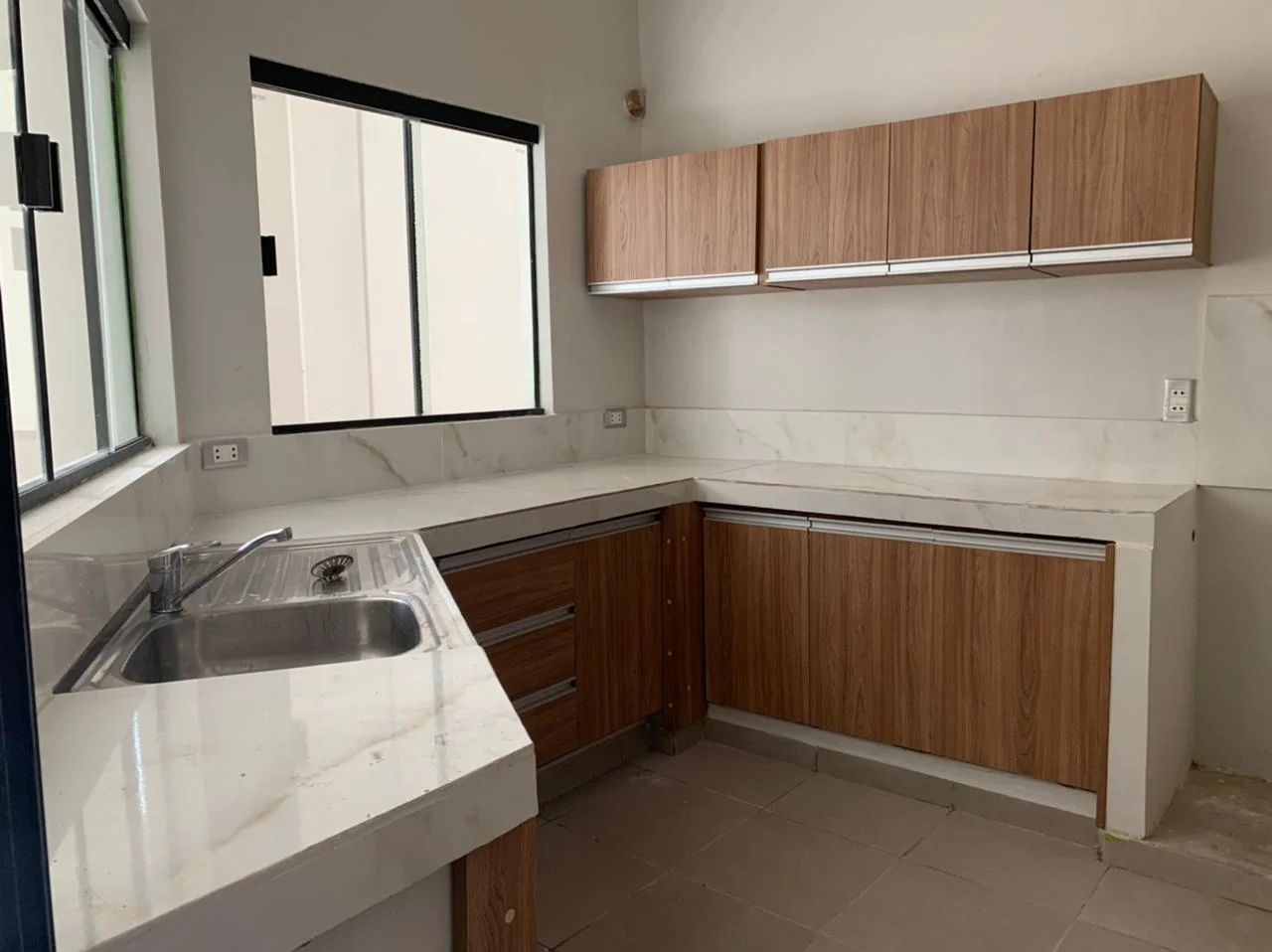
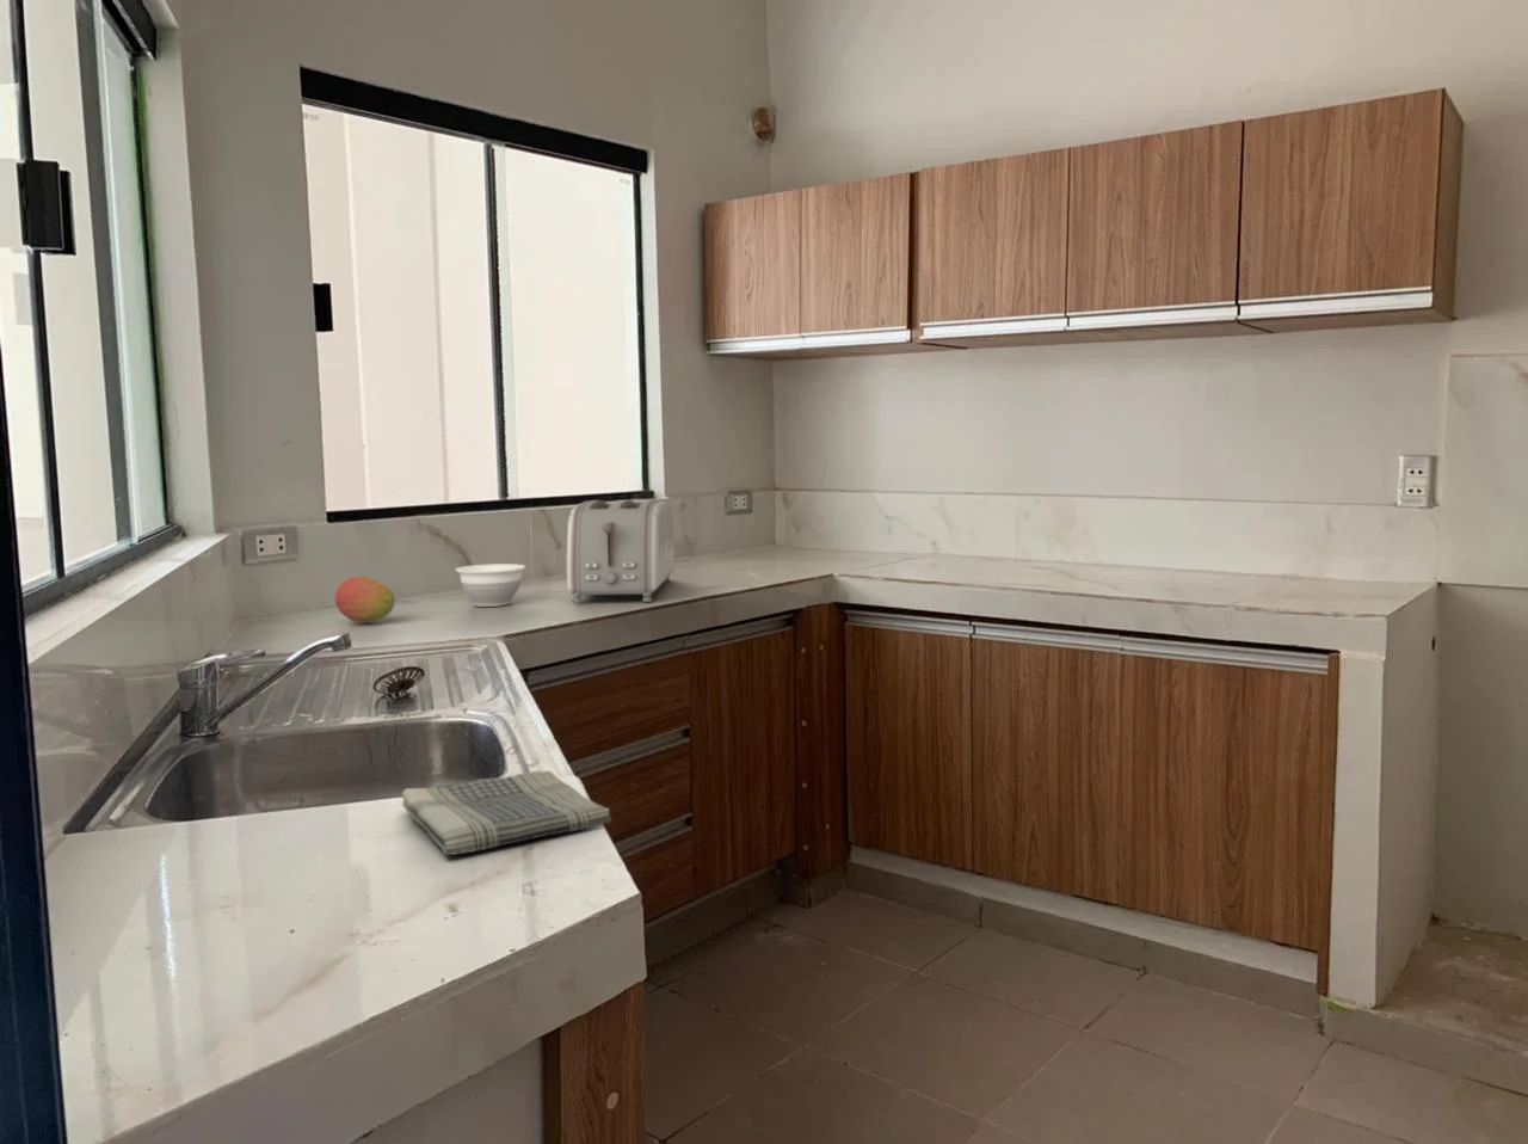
+ bowl [455,562,526,608]
+ toaster [566,497,675,604]
+ dish towel [401,769,613,857]
+ fruit [334,576,396,625]
